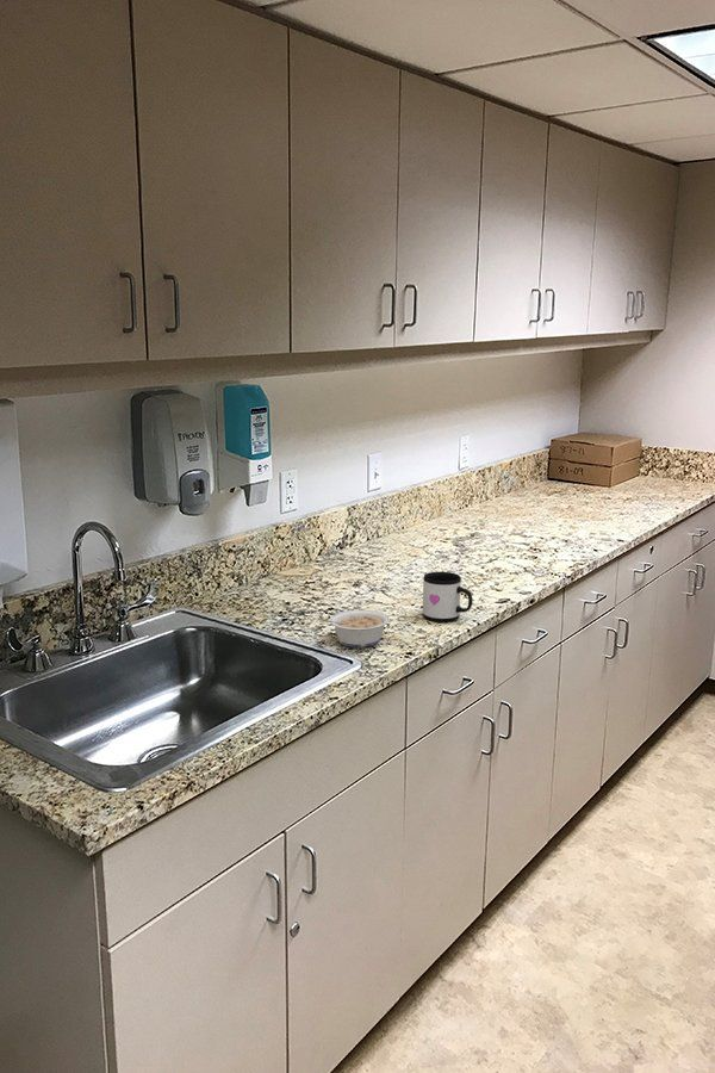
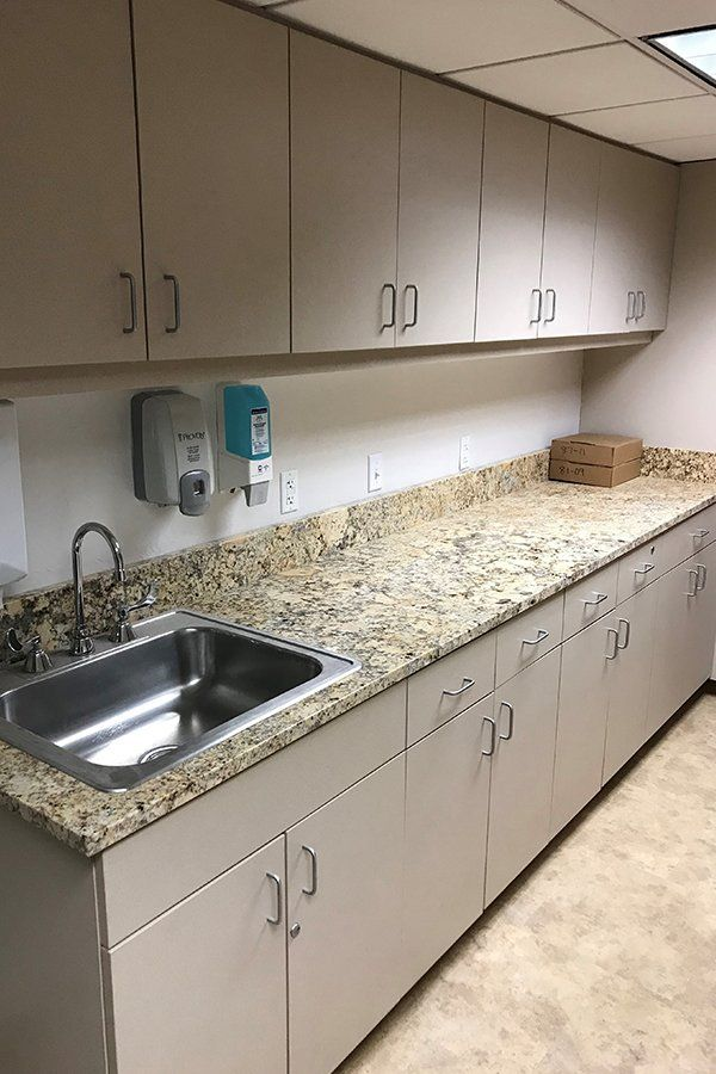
- legume [317,608,391,649]
- mug [422,571,473,624]
